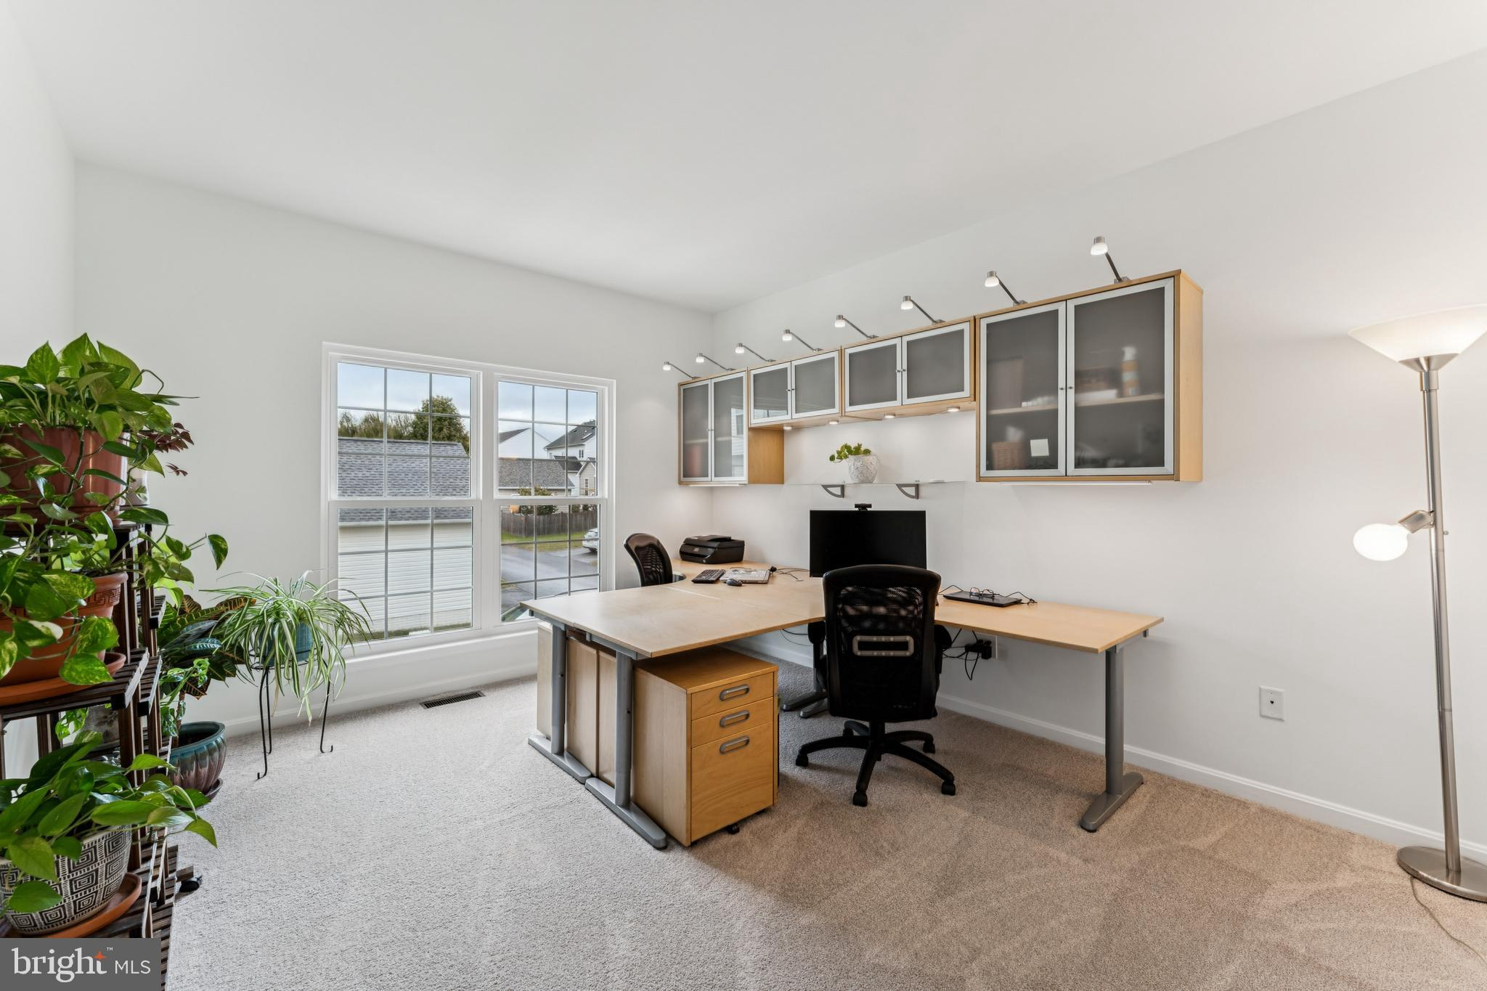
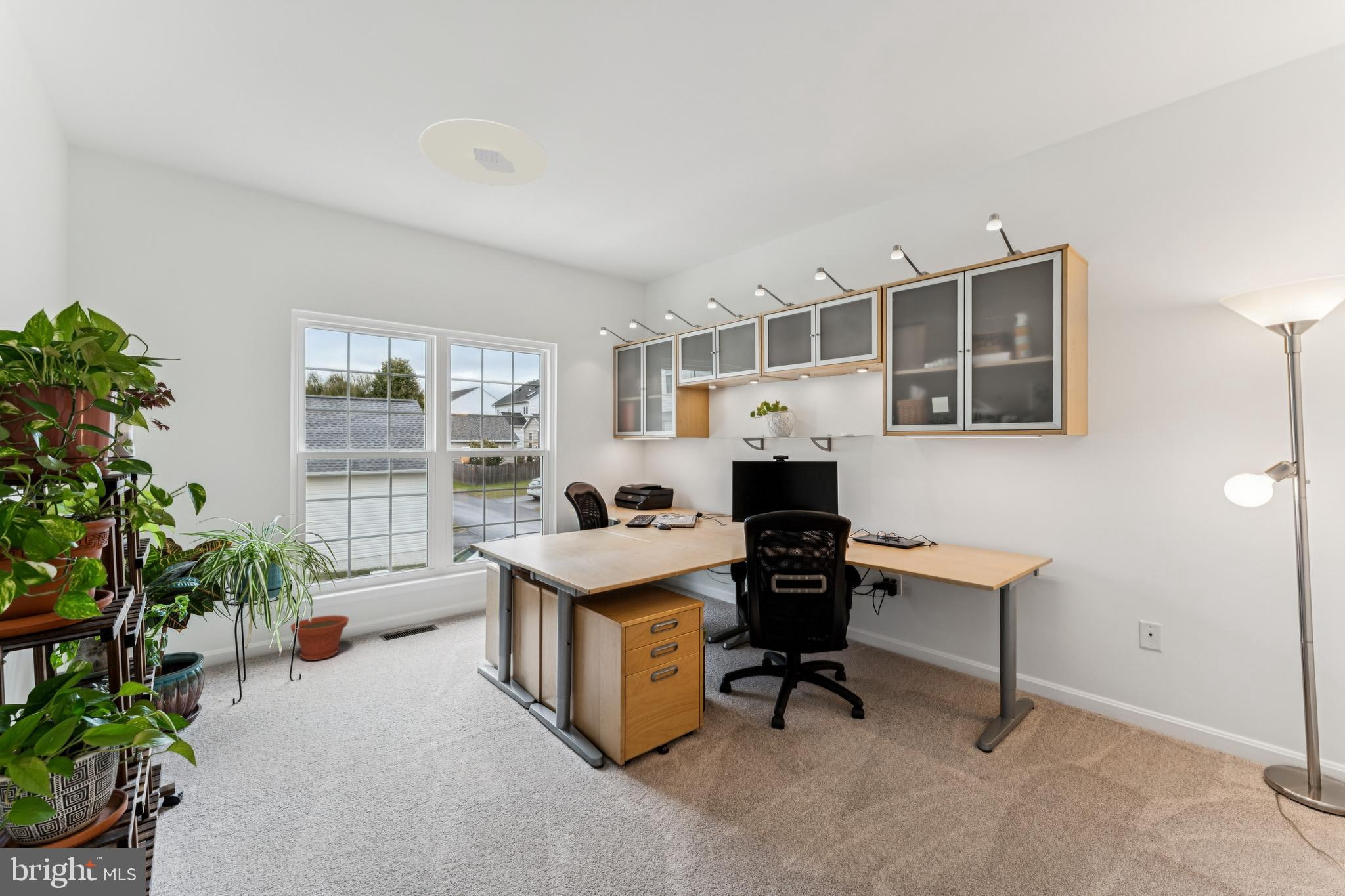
+ ceiling light [418,118,550,186]
+ plant pot [290,614,349,661]
